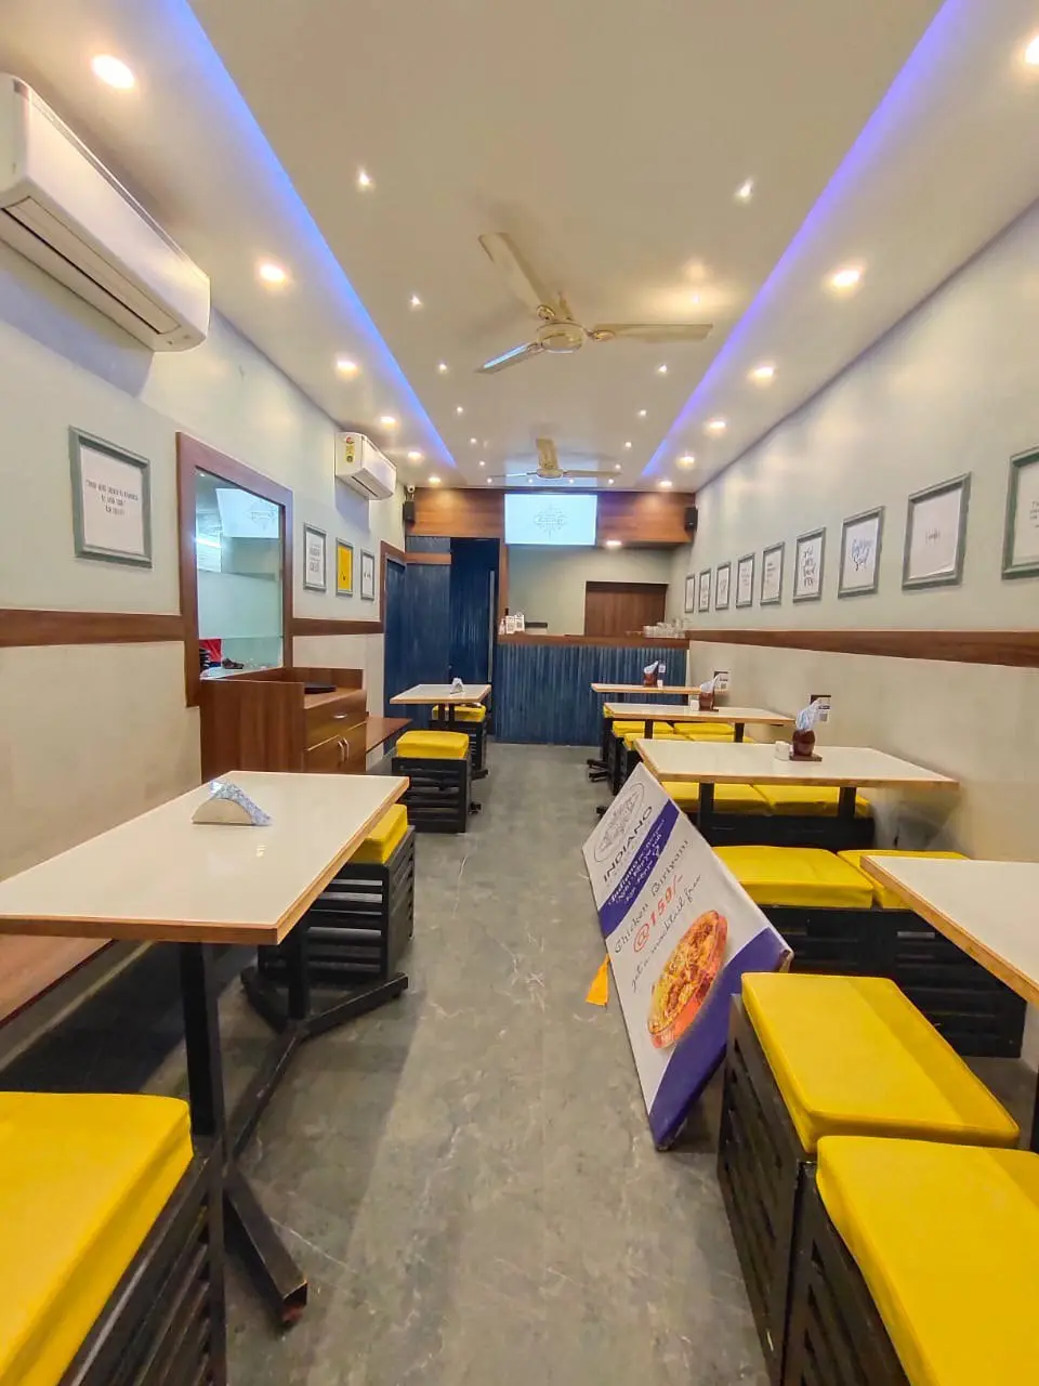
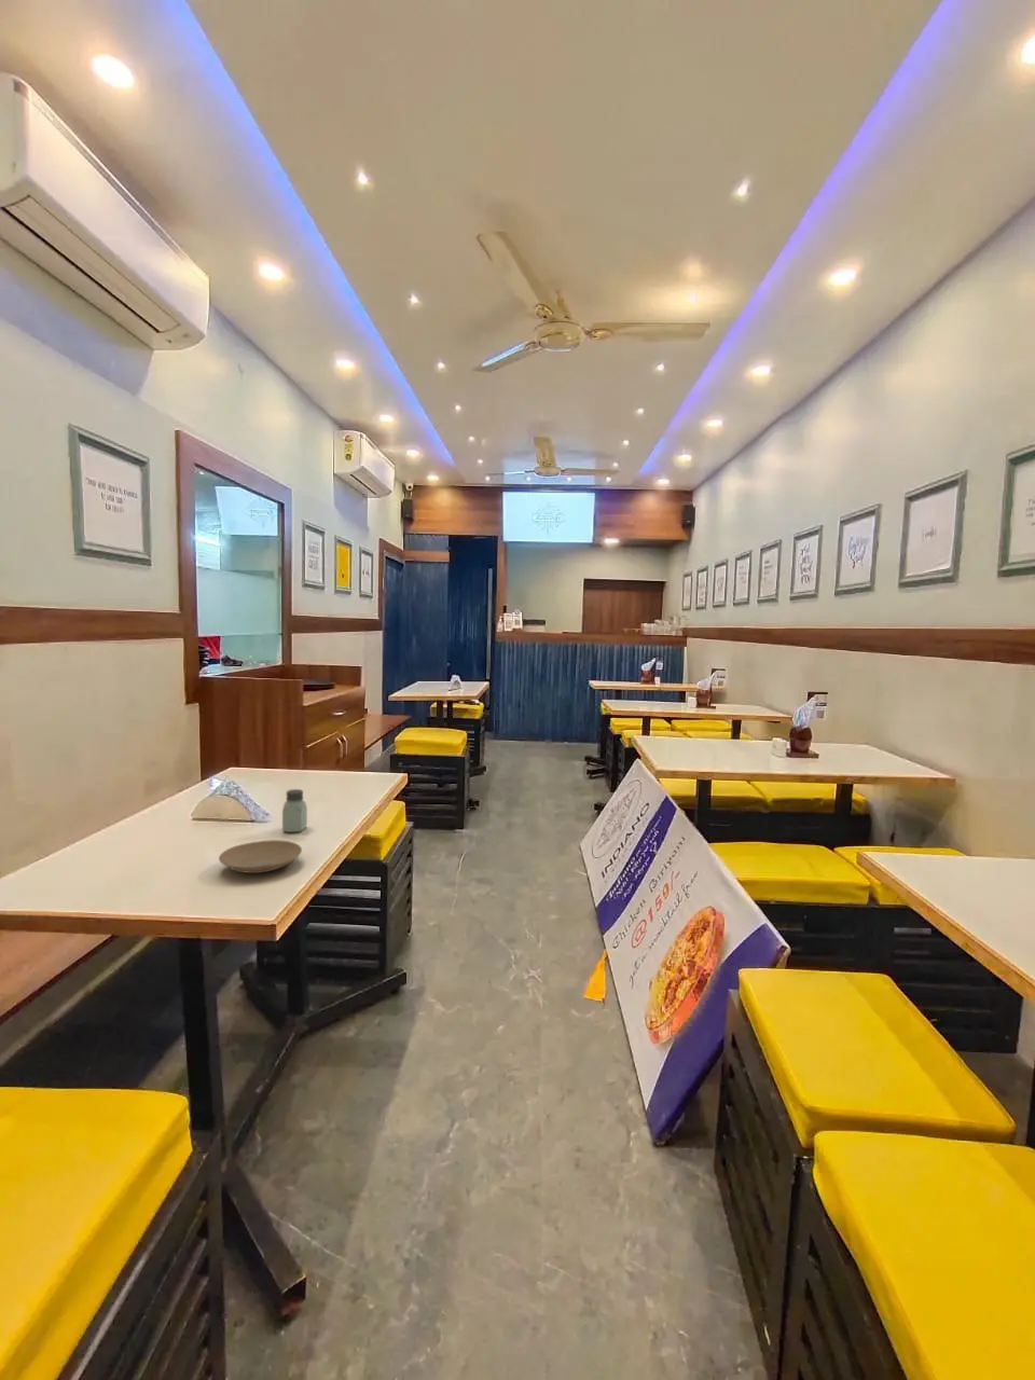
+ plate [217,839,303,875]
+ saltshaker [282,788,309,833]
